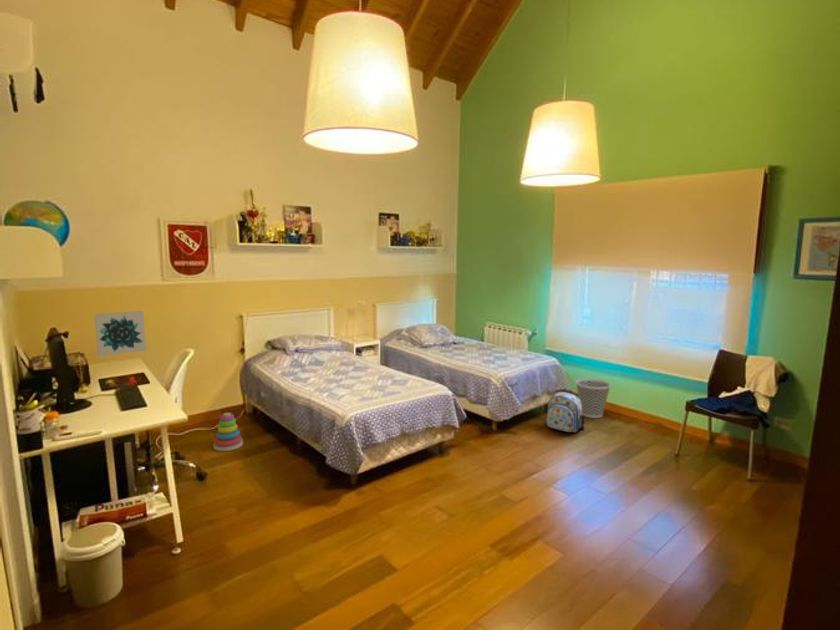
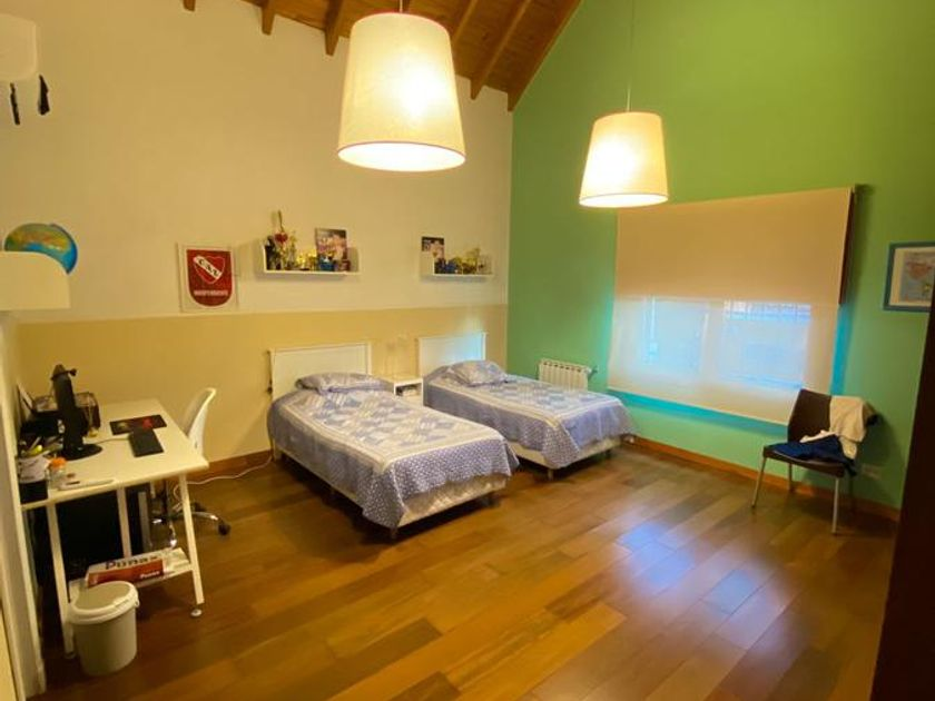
- backpack [545,390,586,434]
- wall art [93,310,147,357]
- stacking toy [212,412,244,452]
- wastebasket [575,378,612,419]
